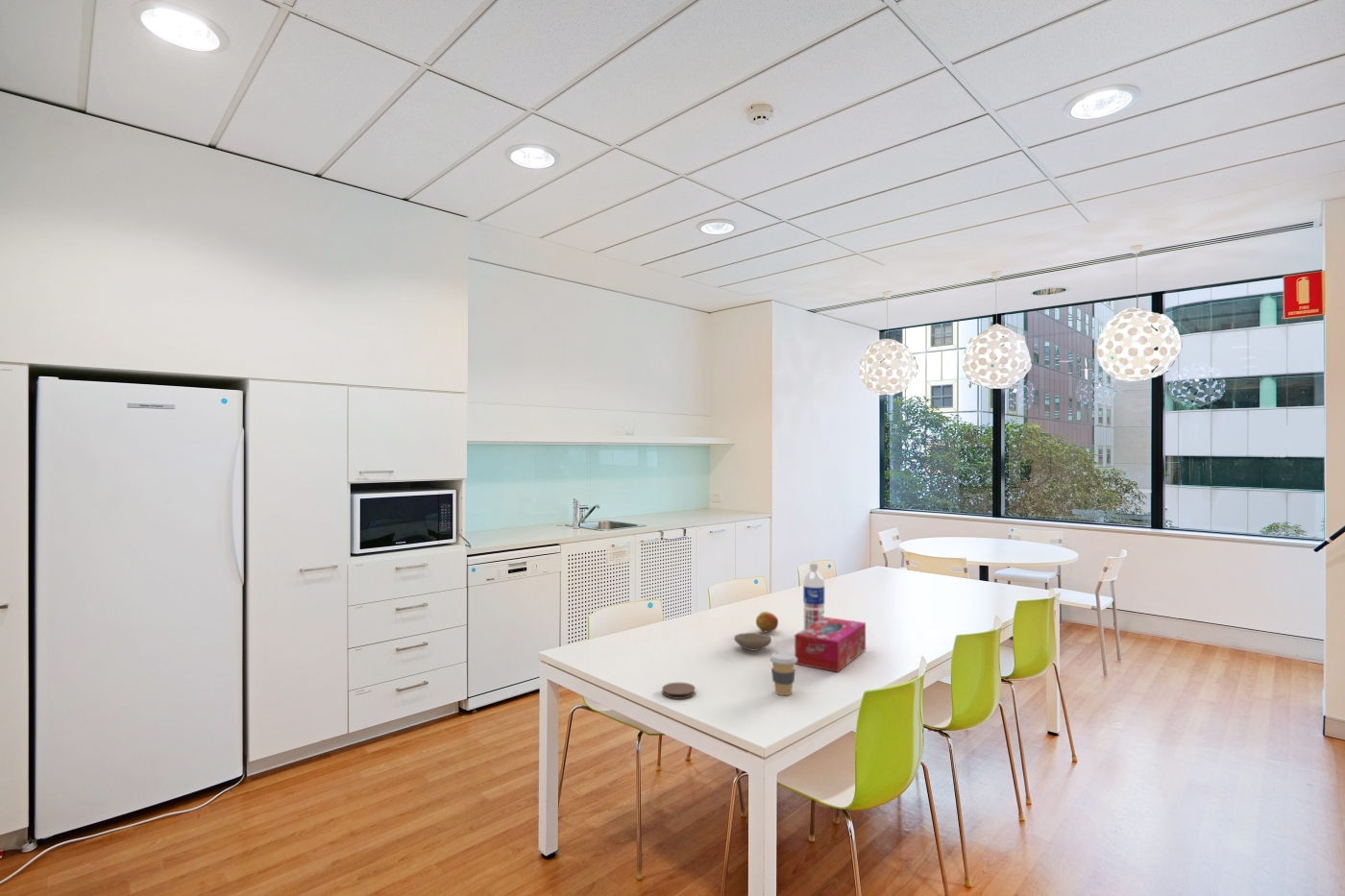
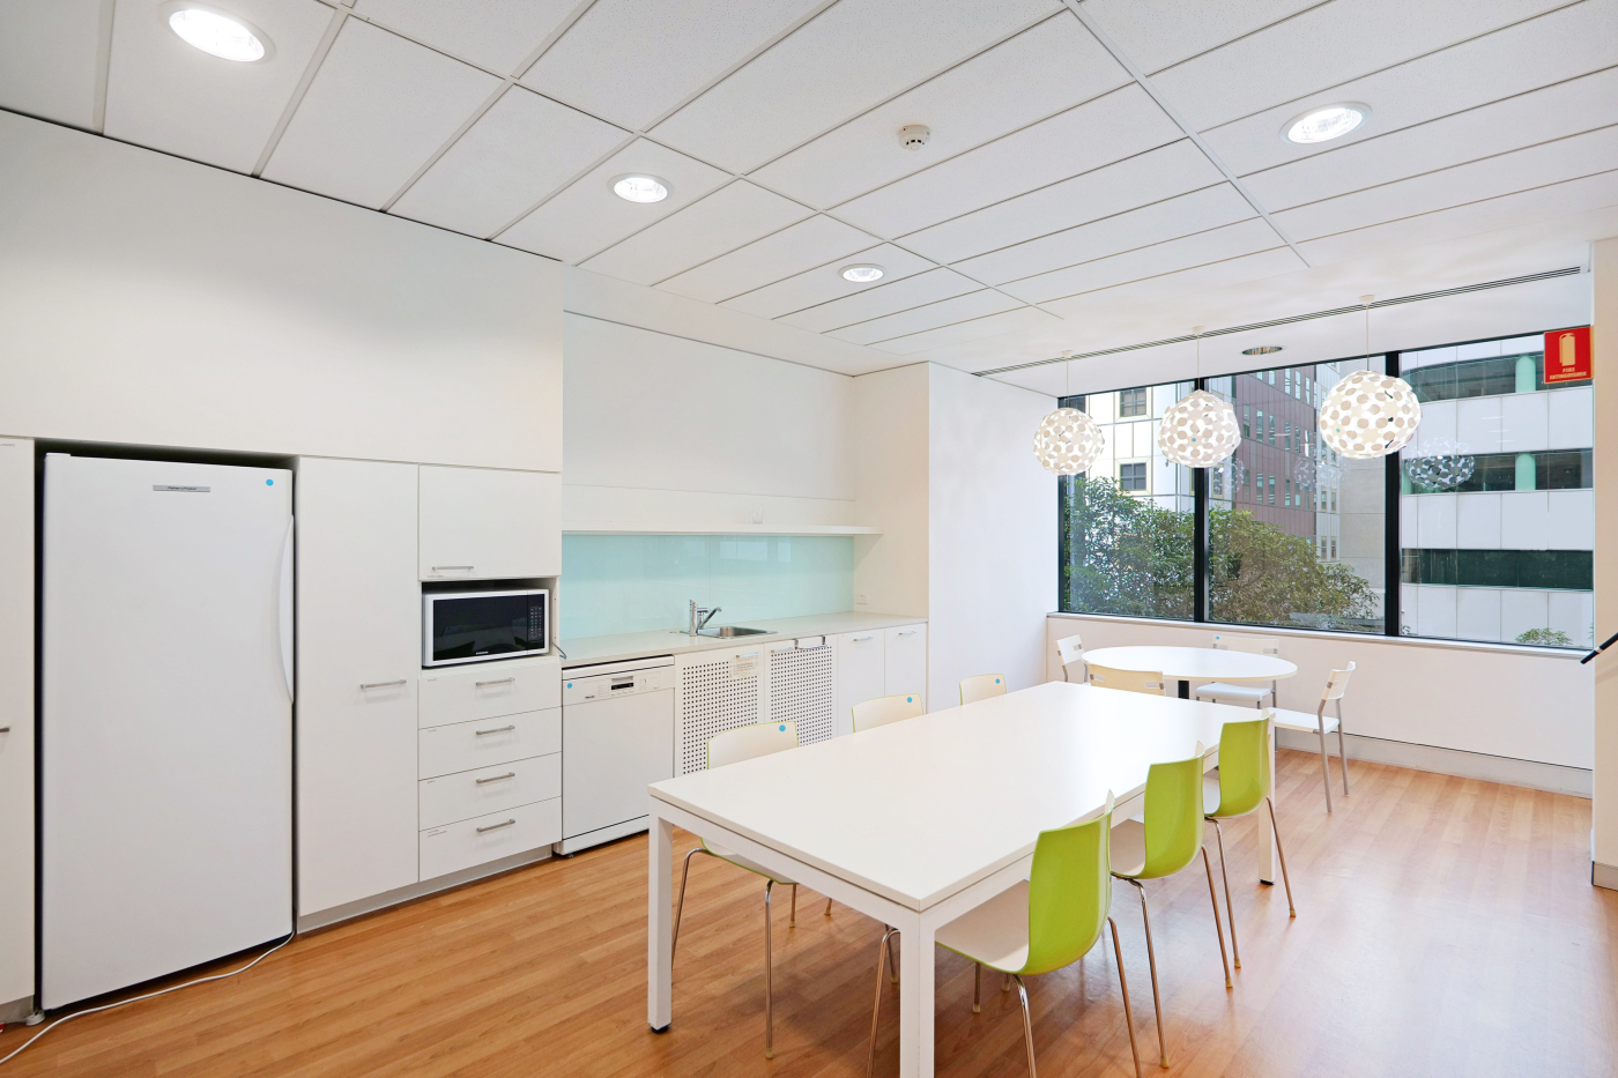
- coaster [661,682,697,700]
- coffee cup [769,651,797,696]
- water bottle [802,562,825,630]
- tissue box [794,617,867,673]
- bowl [733,632,772,652]
- fruit [755,611,779,633]
